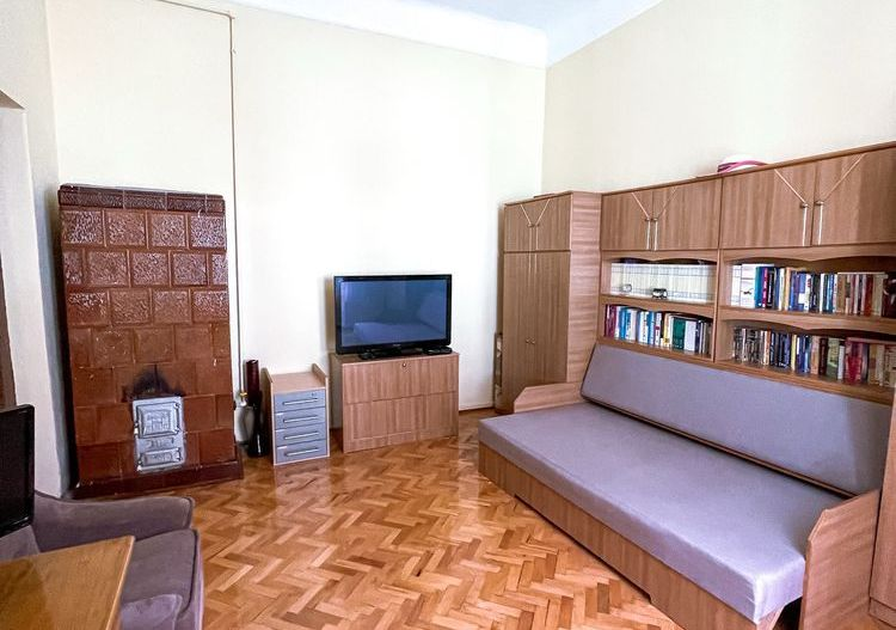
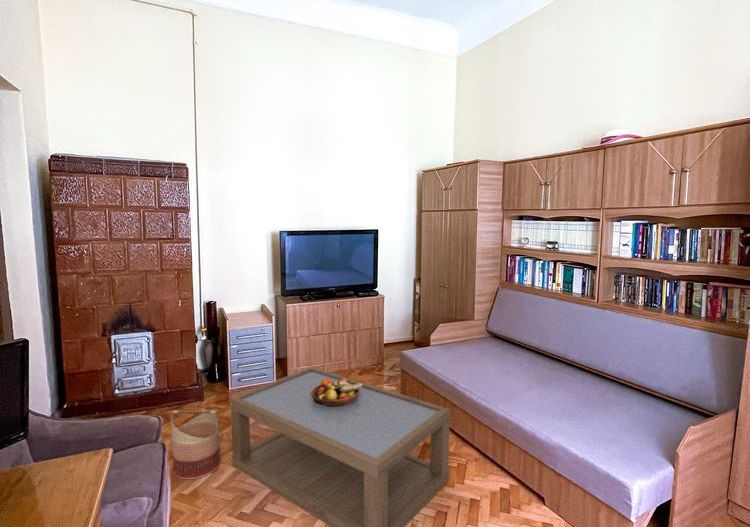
+ fruit bowl [311,378,363,407]
+ coffee table [229,366,451,527]
+ basket [170,408,221,480]
